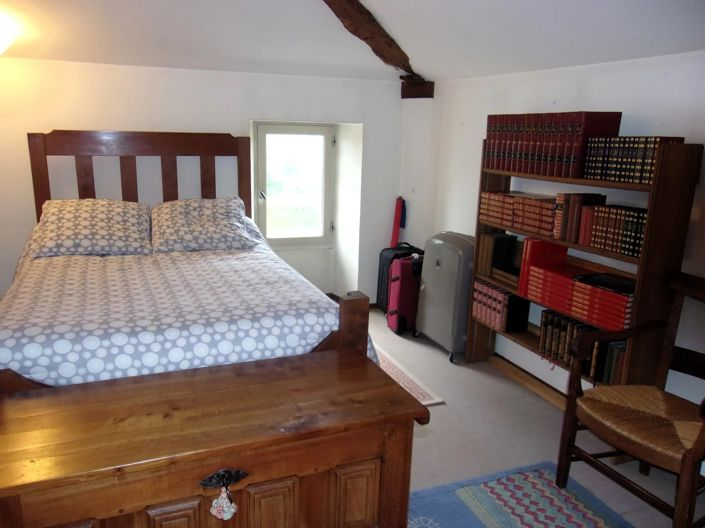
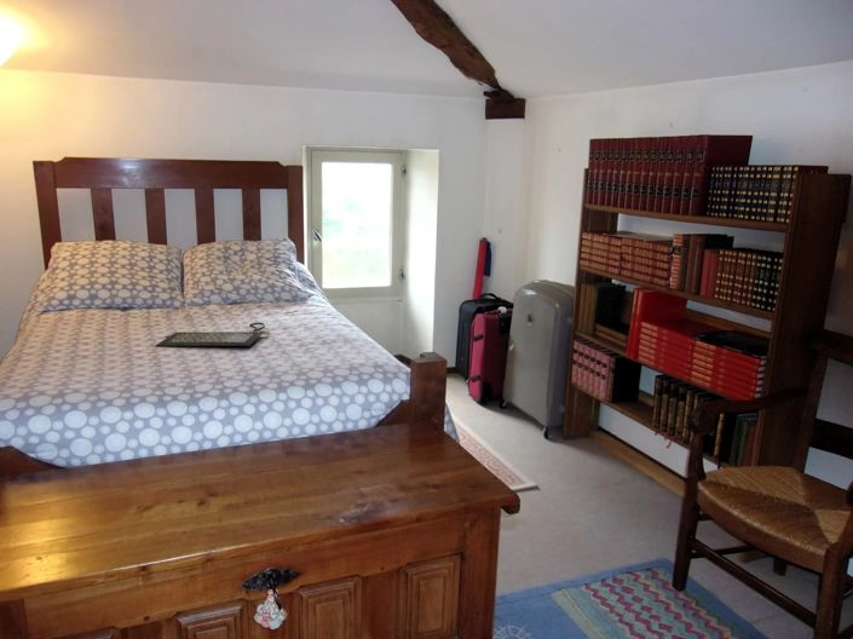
+ clutch bag [154,322,271,347]
